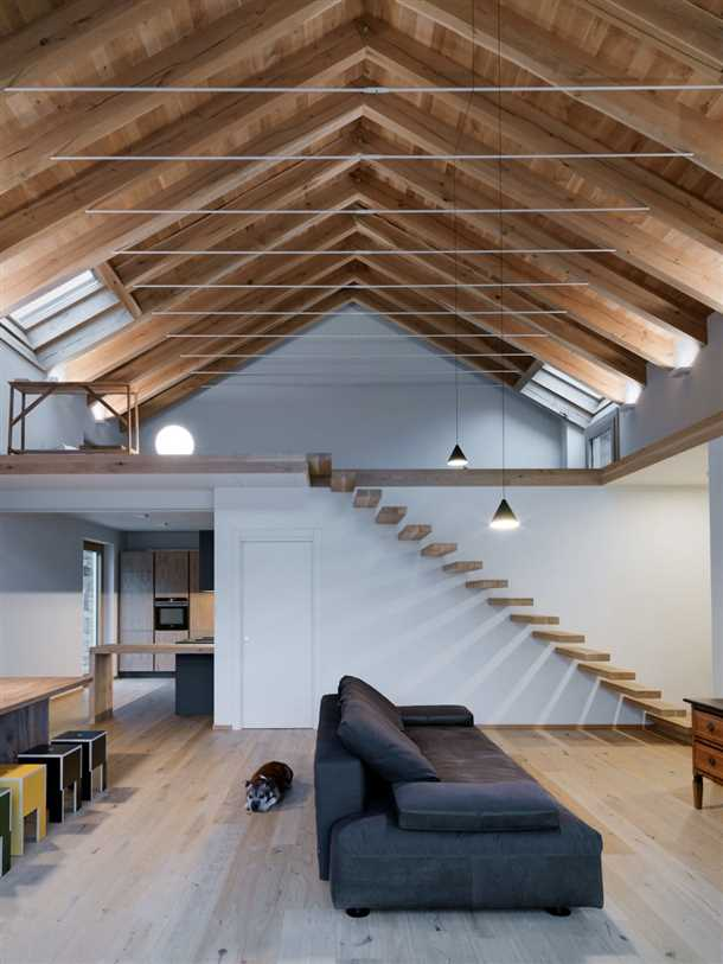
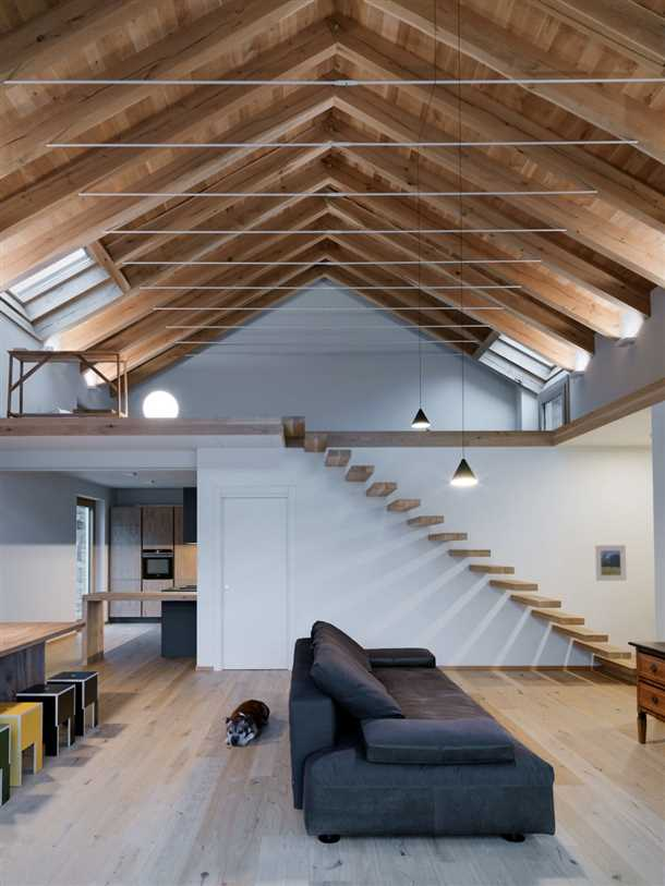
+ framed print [593,544,628,582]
